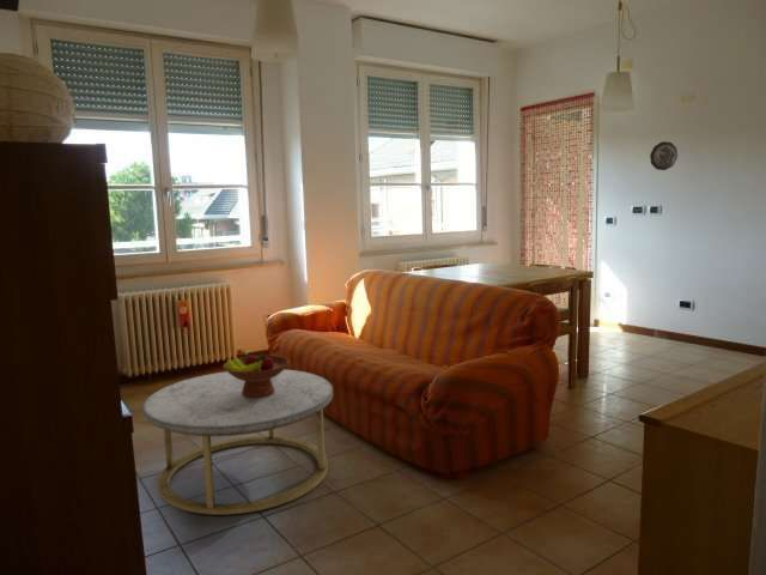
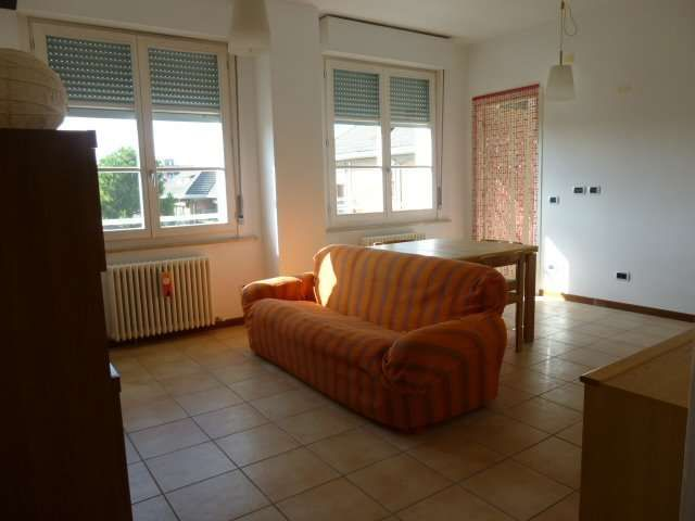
- coffee table [141,369,334,516]
- decorative plate [649,140,679,171]
- fruit bowl [221,352,291,398]
